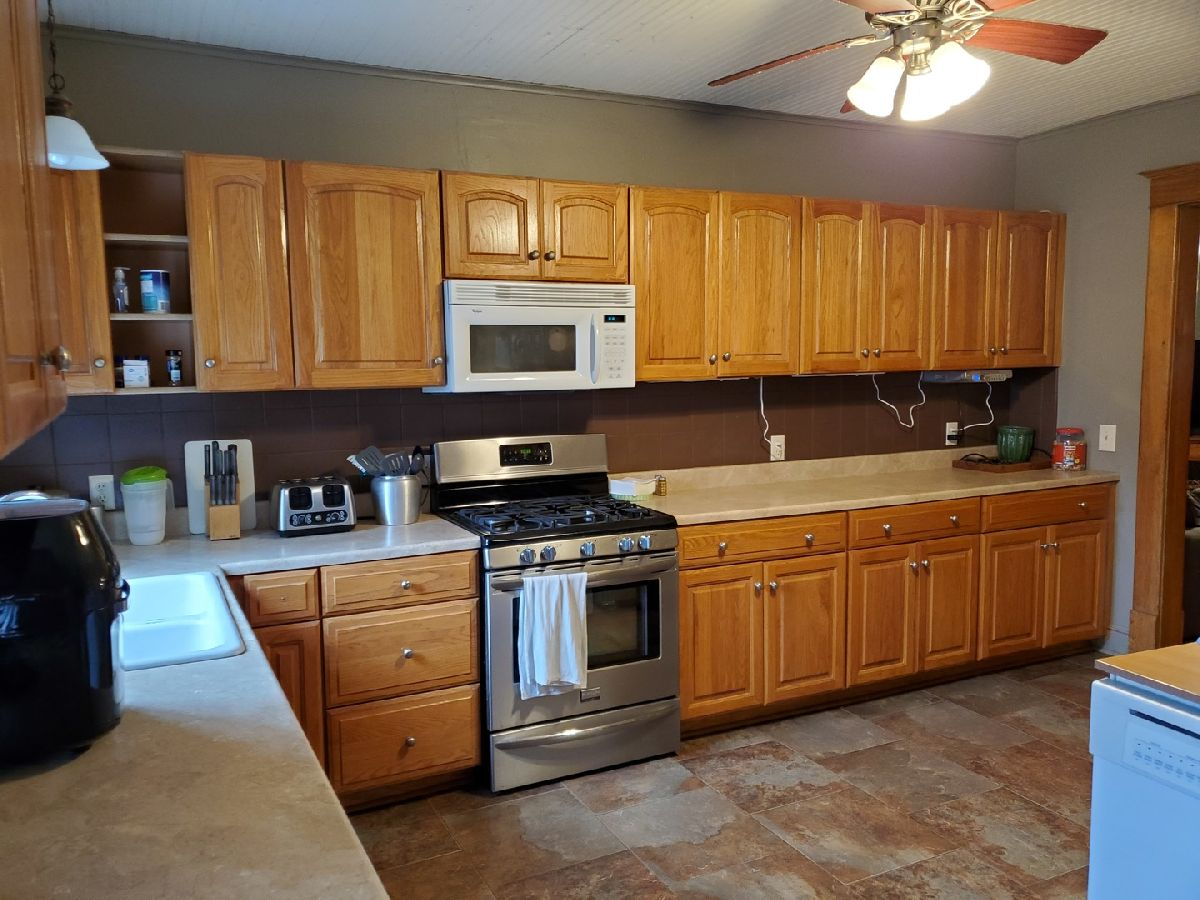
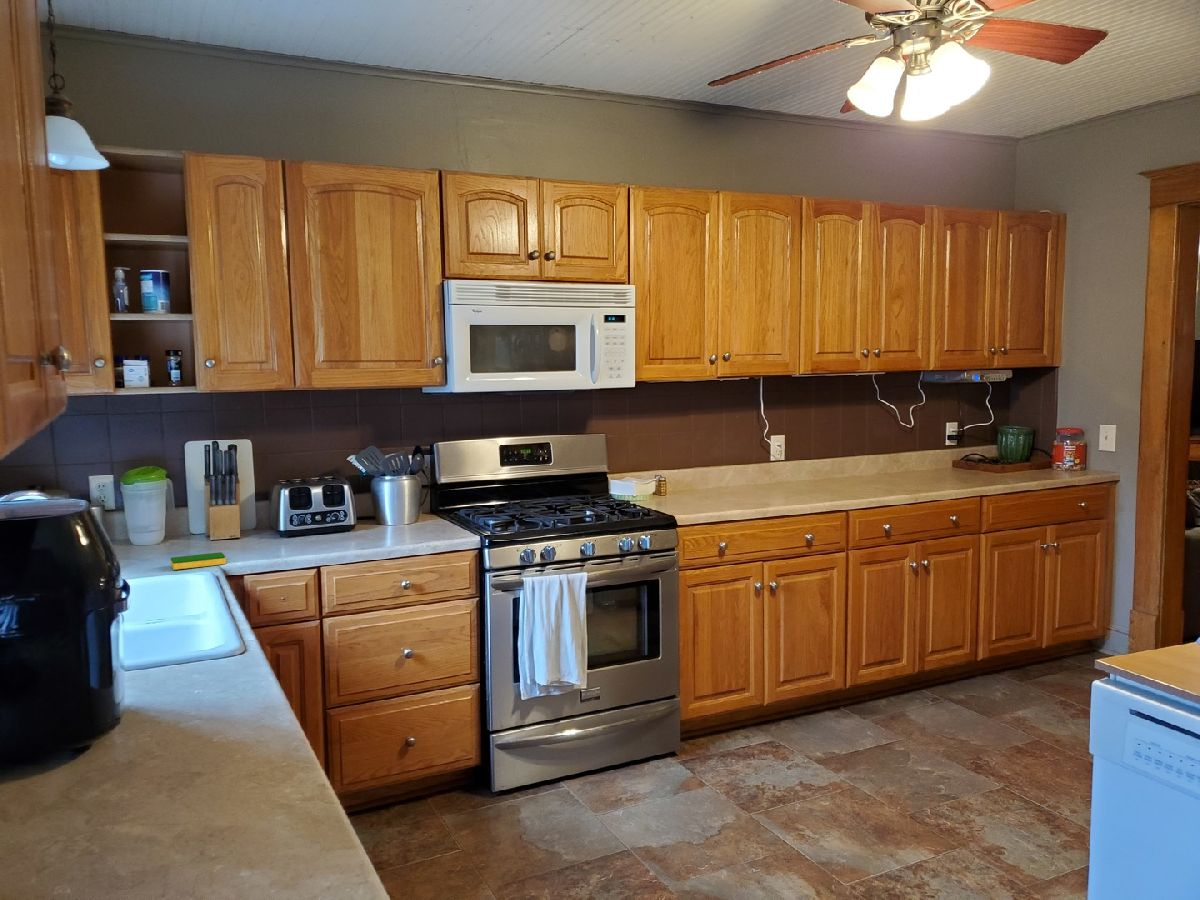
+ dish sponge [170,551,227,571]
